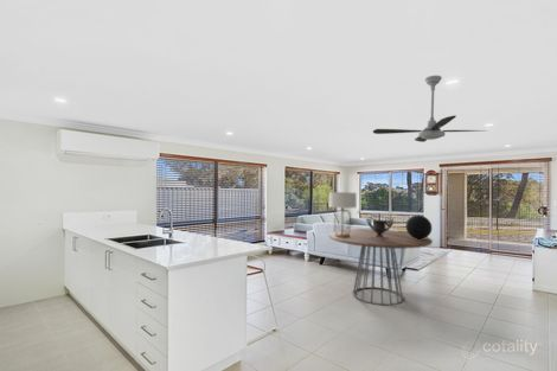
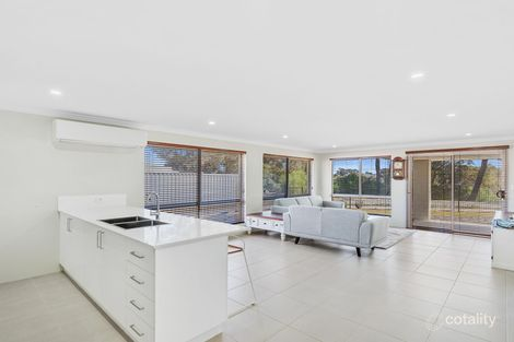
- decorative globe [405,215,433,239]
- lamp [328,191,358,237]
- ceiling fan [372,75,486,143]
- decorative urn [365,218,395,239]
- dining table [327,228,434,306]
